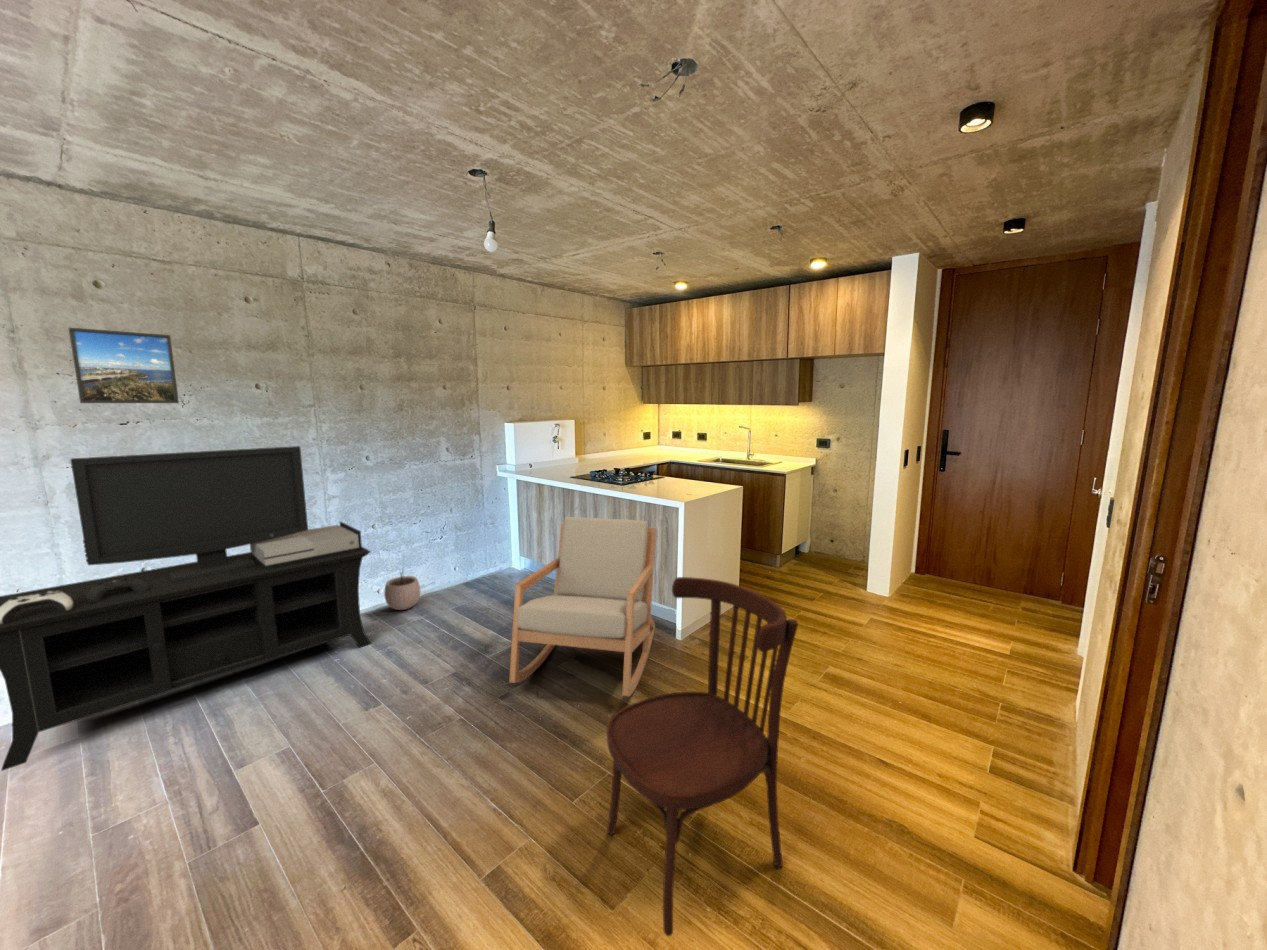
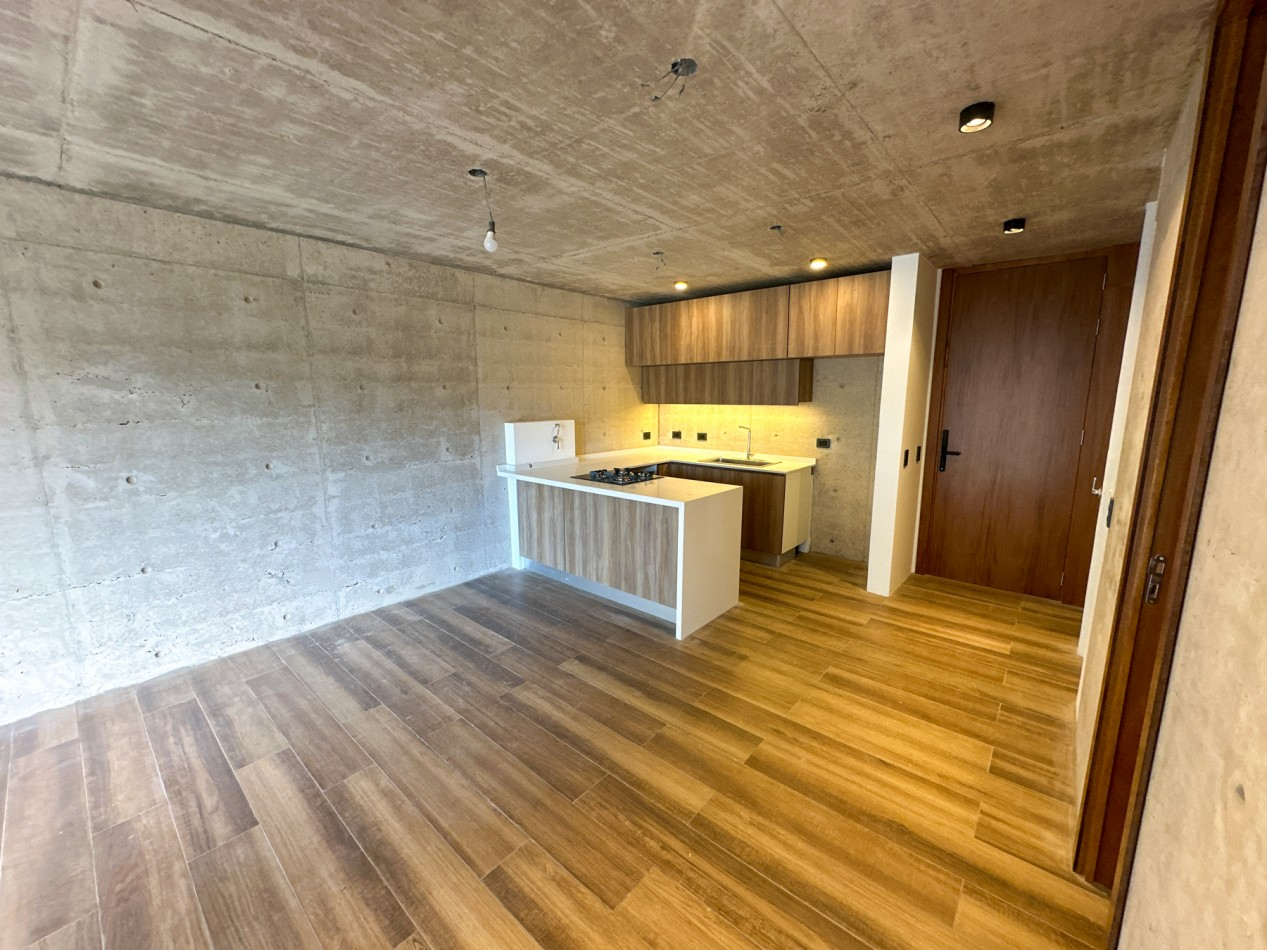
- media console [0,445,372,772]
- plant pot [383,568,421,611]
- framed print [68,327,180,404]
- chair [606,576,799,937]
- chair [508,516,657,698]
